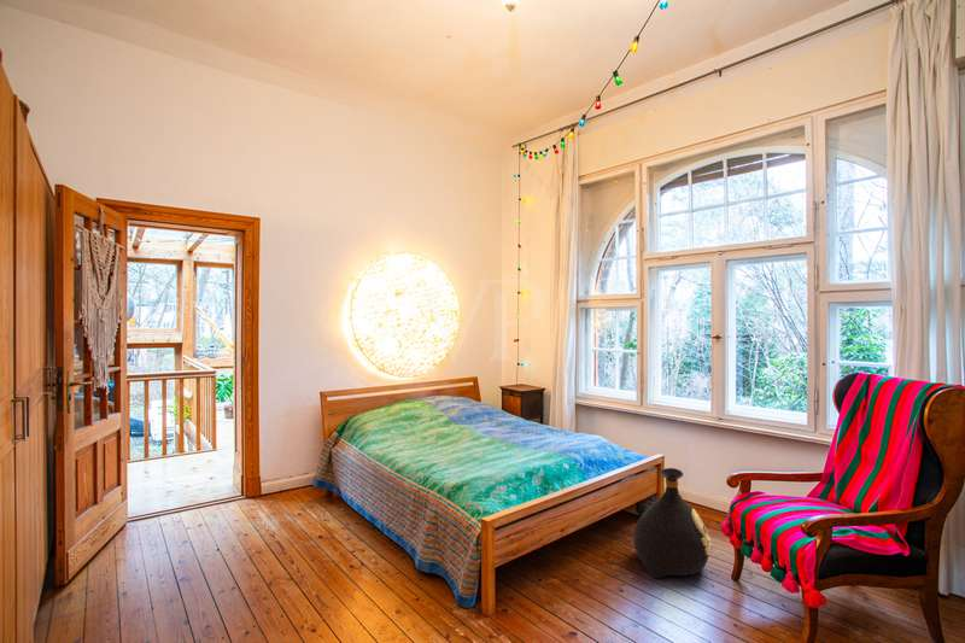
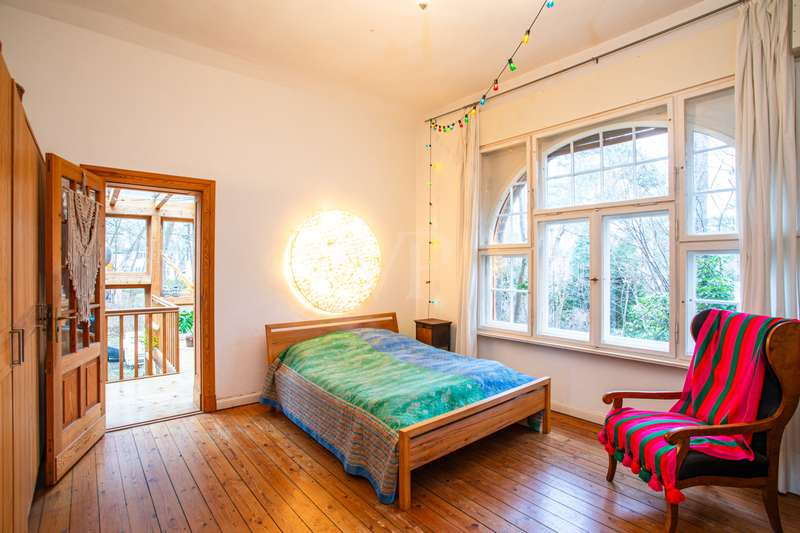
- bag [633,467,712,579]
